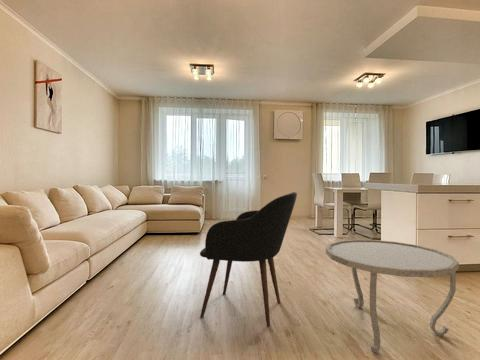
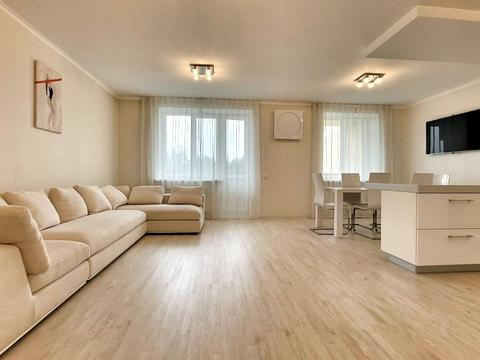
- armchair [199,191,298,327]
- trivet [325,239,460,355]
